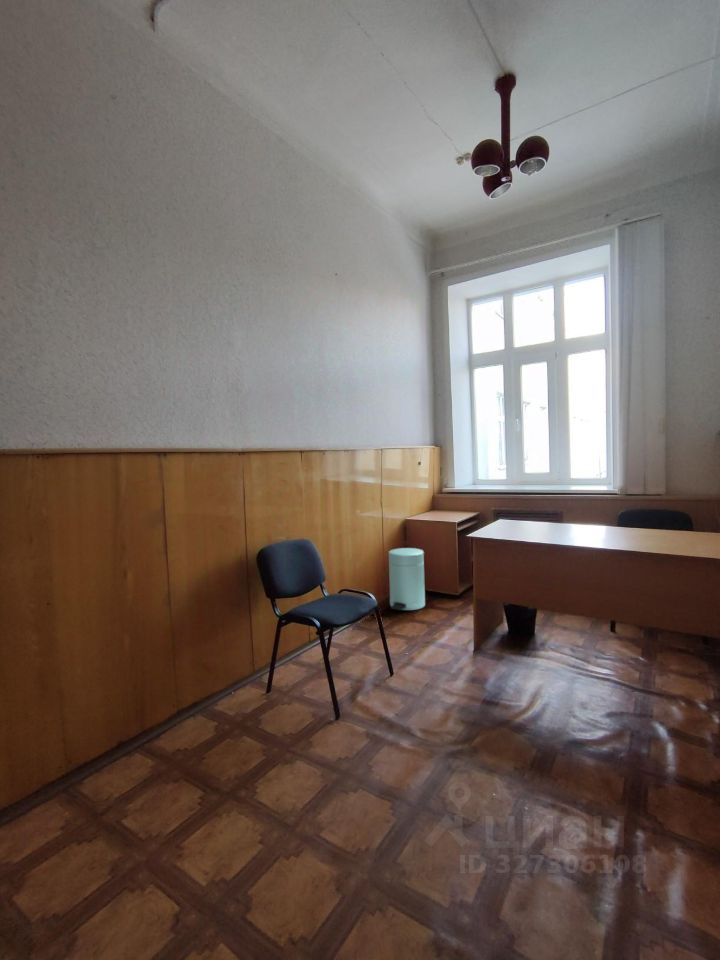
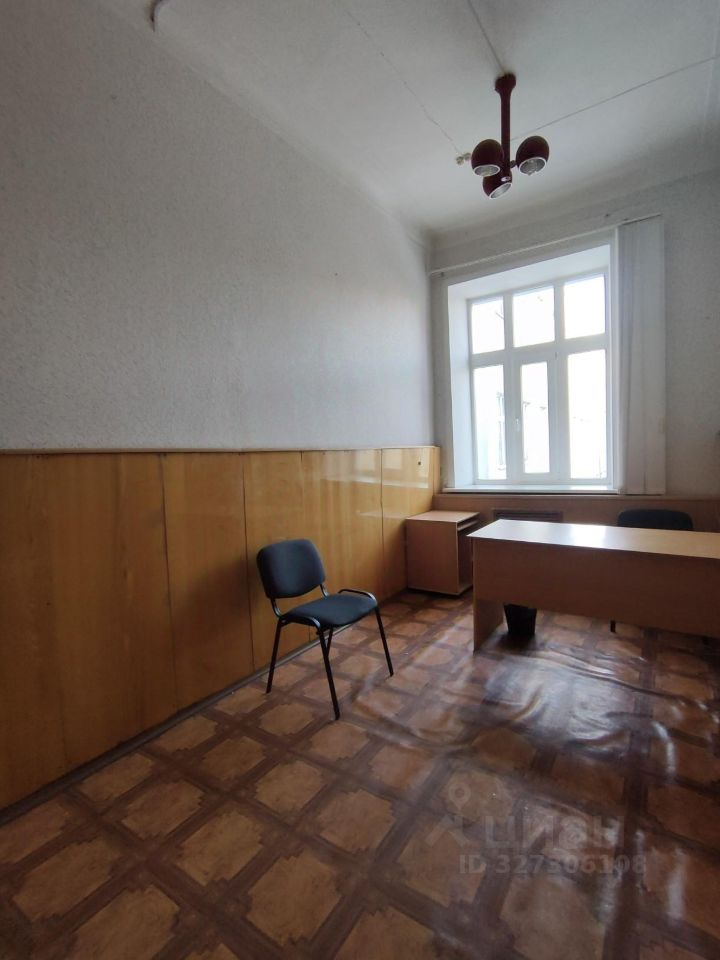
- trash can [388,547,426,611]
